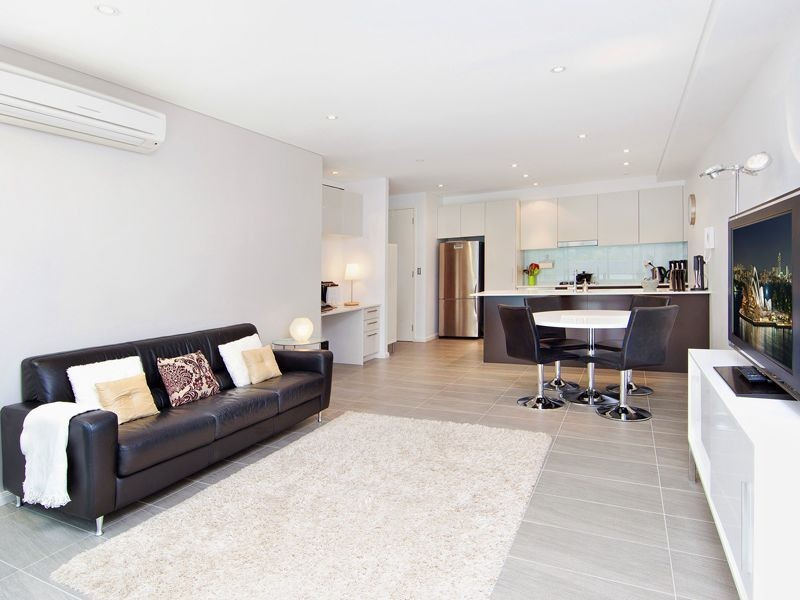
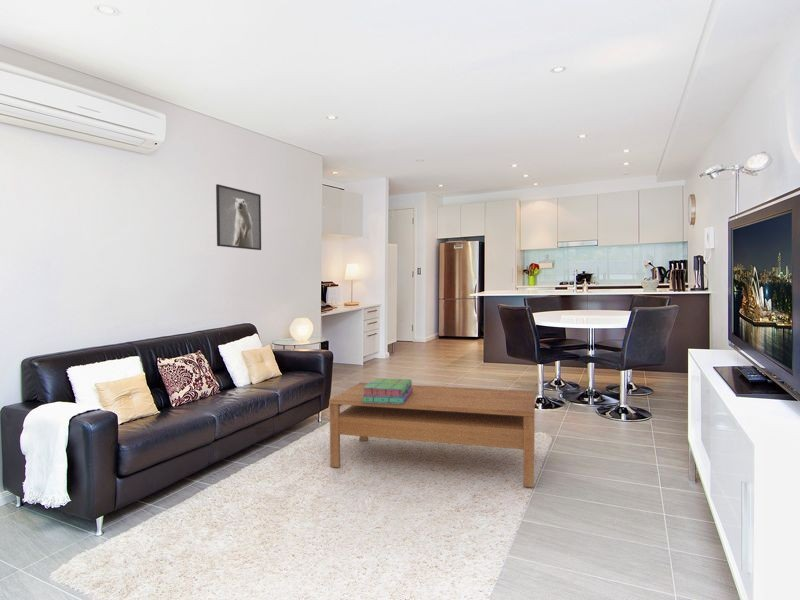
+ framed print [215,183,262,251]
+ coffee table [328,382,536,488]
+ stack of books [362,377,413,404]
